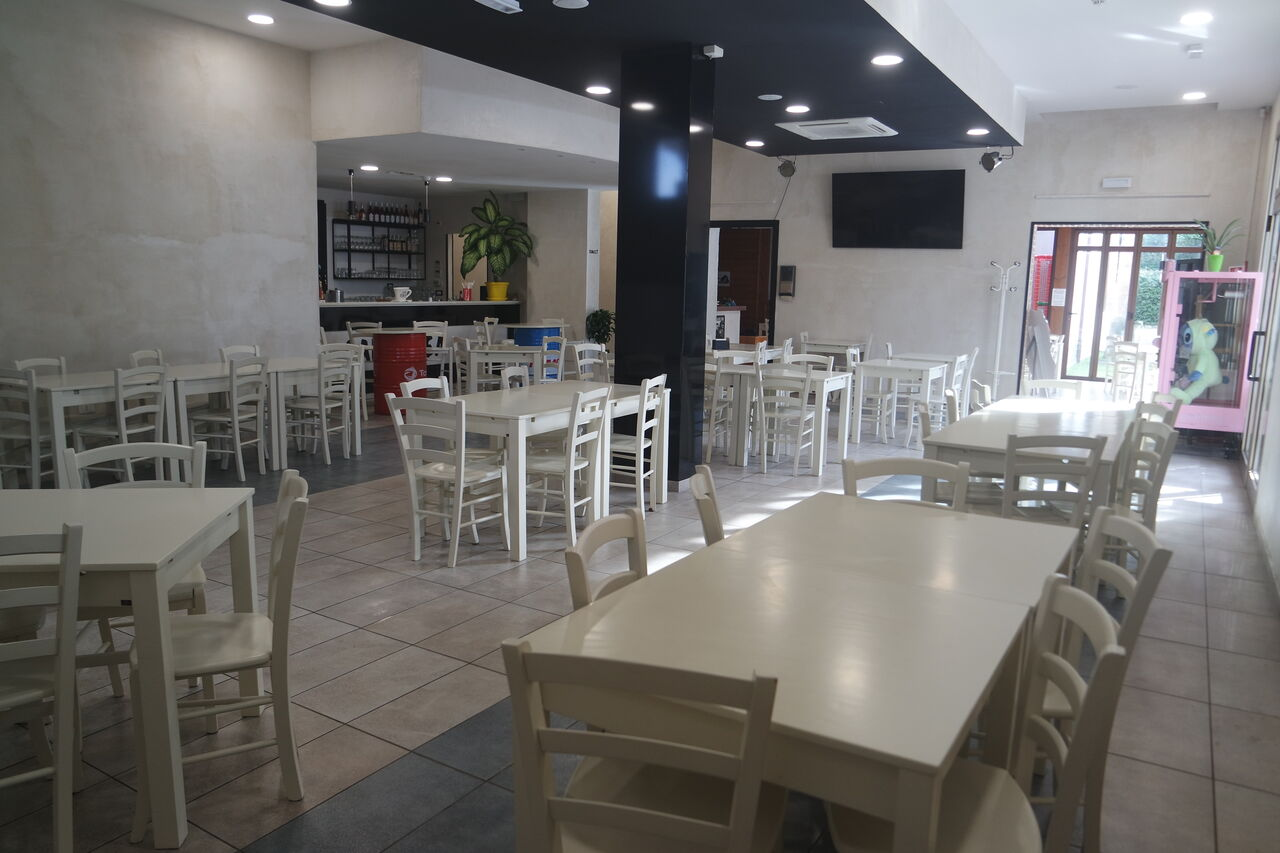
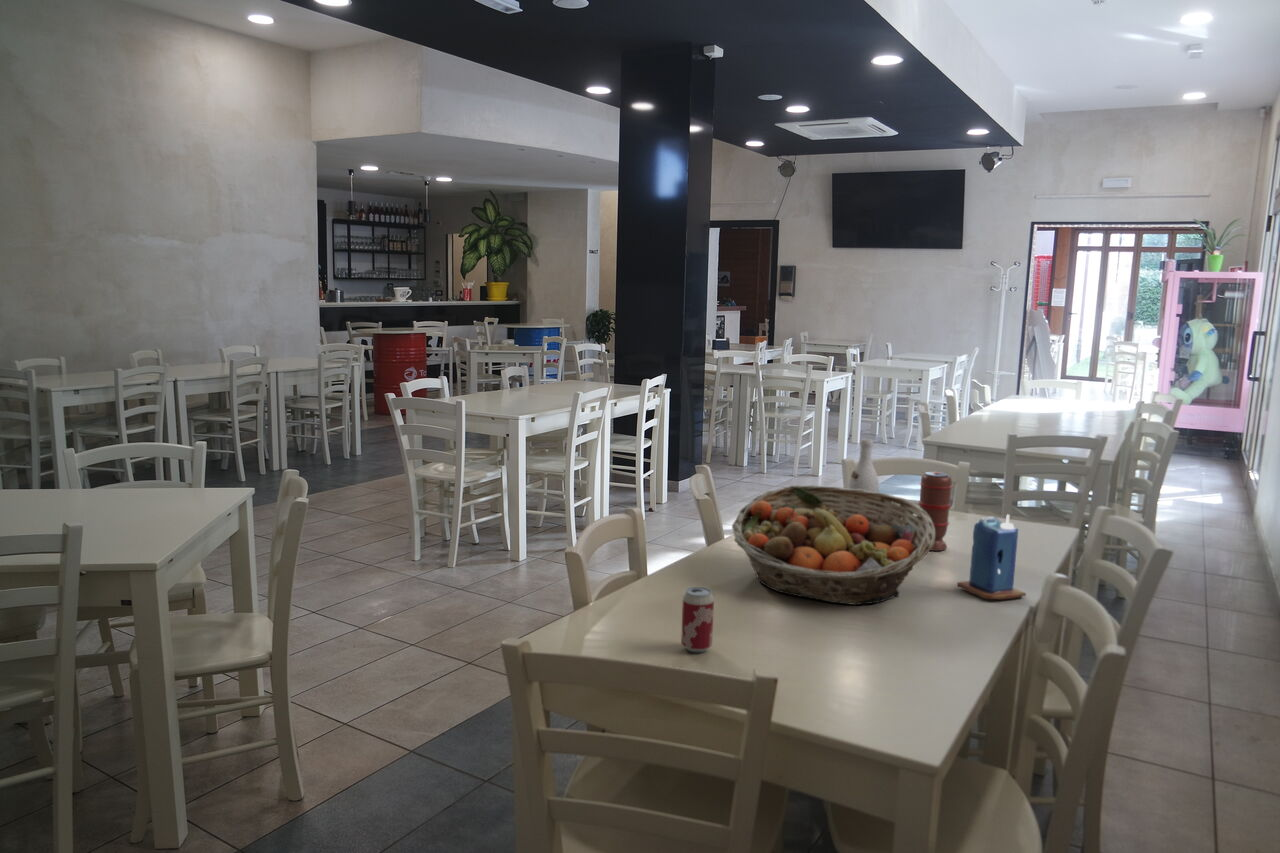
+ beverage can [680,586,715,653]
+ wine bottle [848,438,880,503]
+ candle [956,513,1027,600]
+ spice grinder [918,471,954,552]
+ fruit basket [731,484,935,606]
